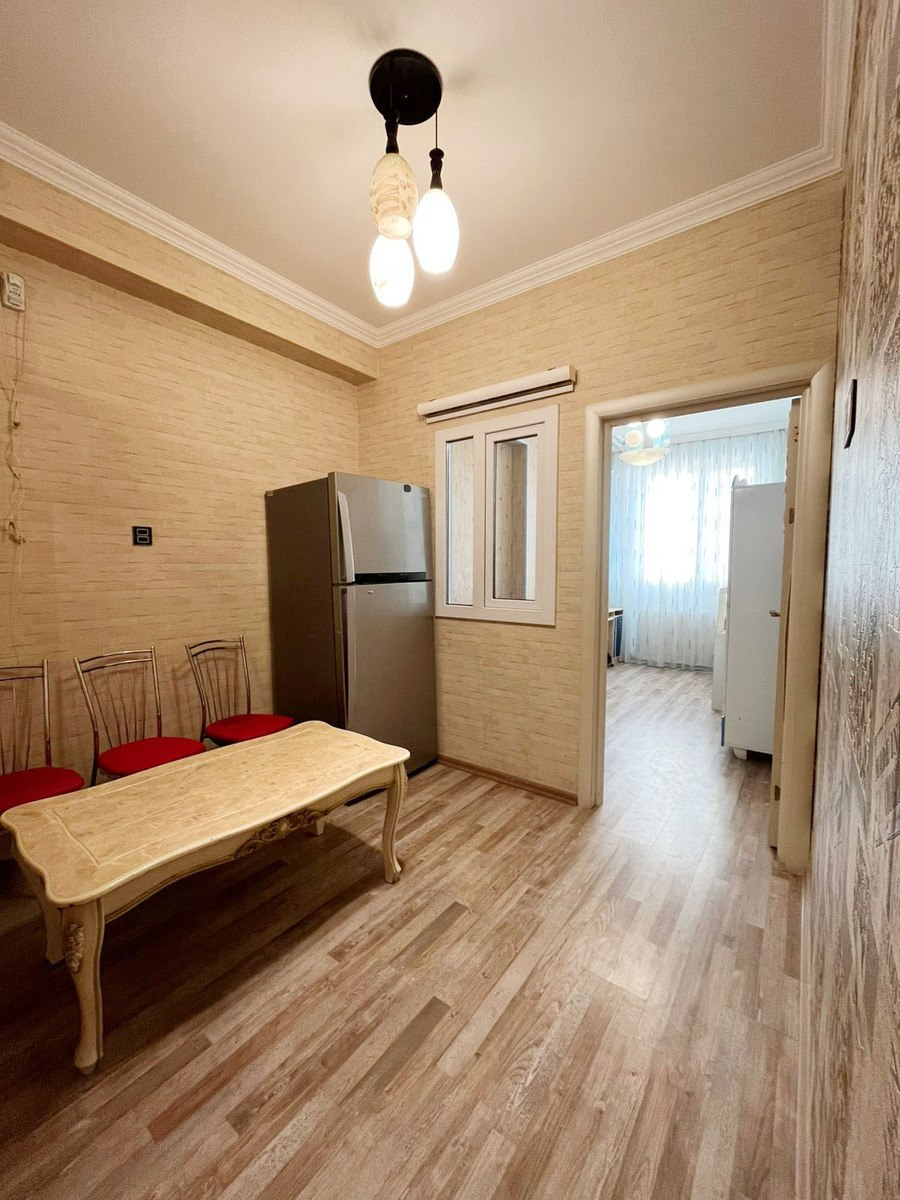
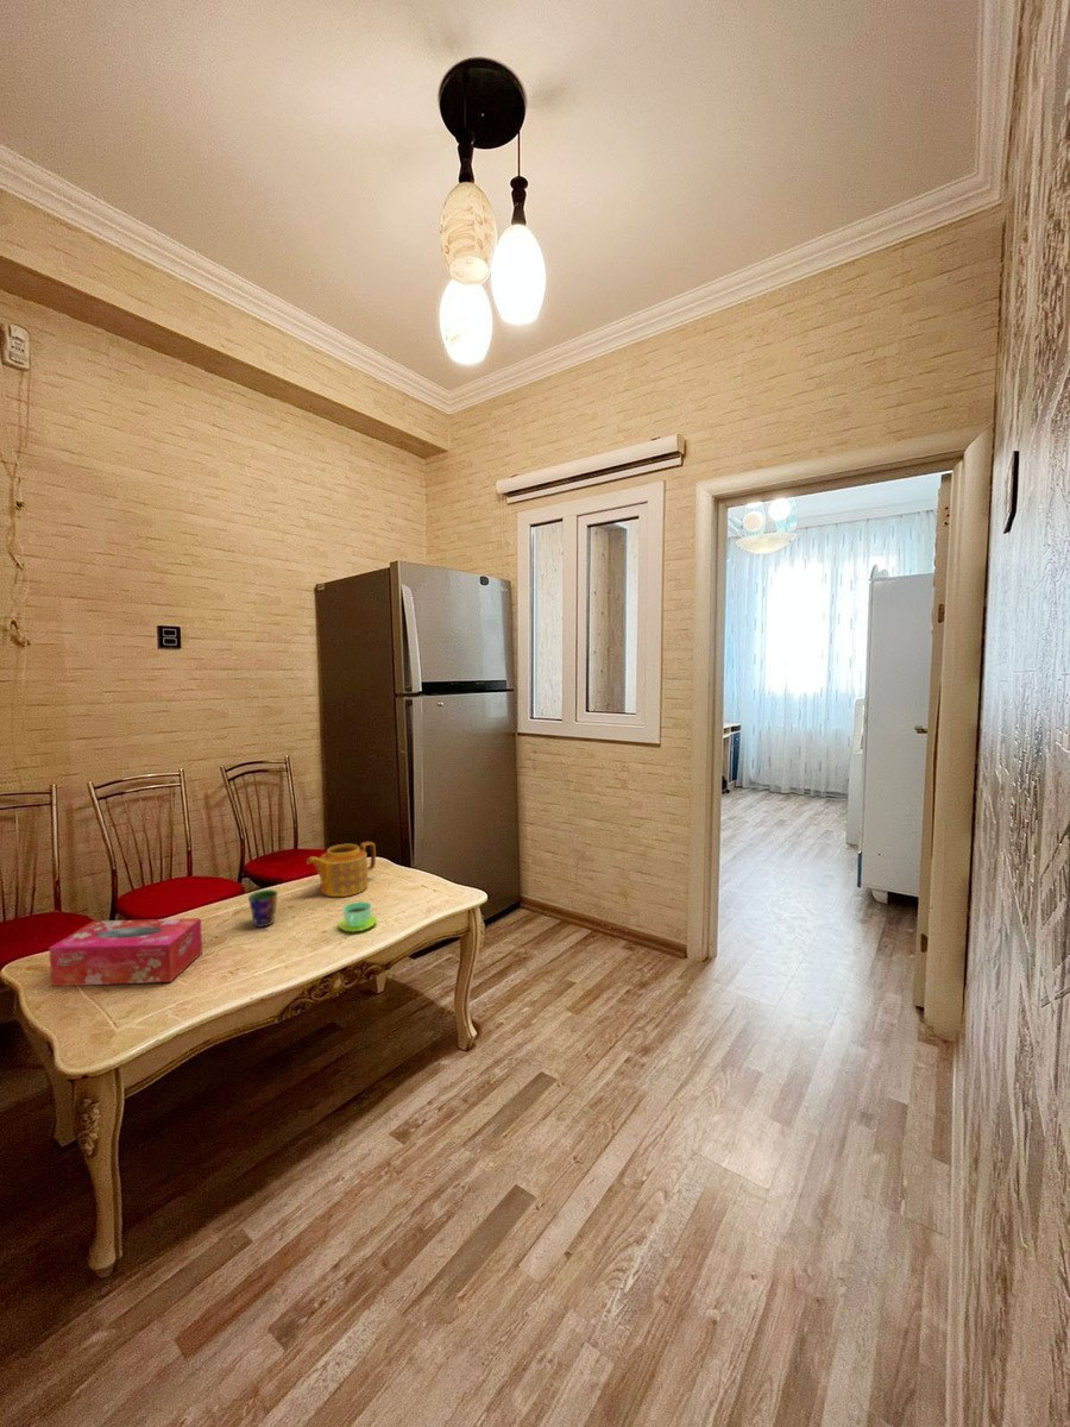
+ tissue box [48,917,203,987]
+ cup [247,888,279,928]
+ teapot [306,841,377,898]
+ cup [338,900,378,933]
